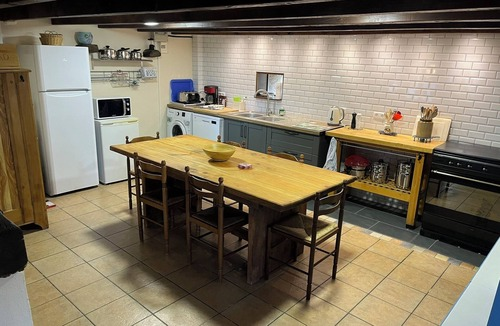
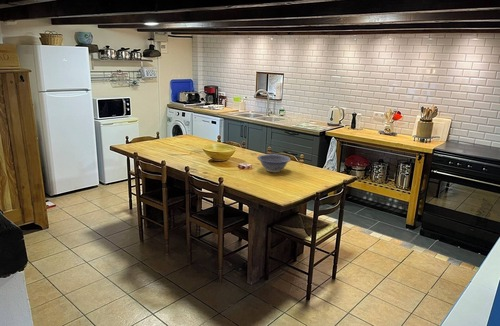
+ decorative bowl [256,153,292,173]
